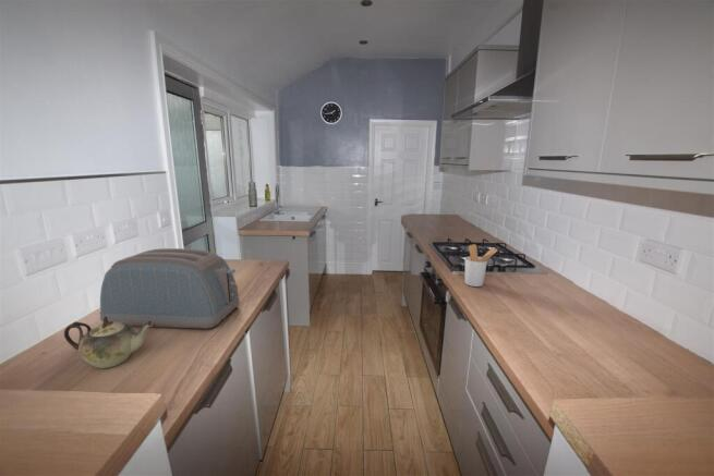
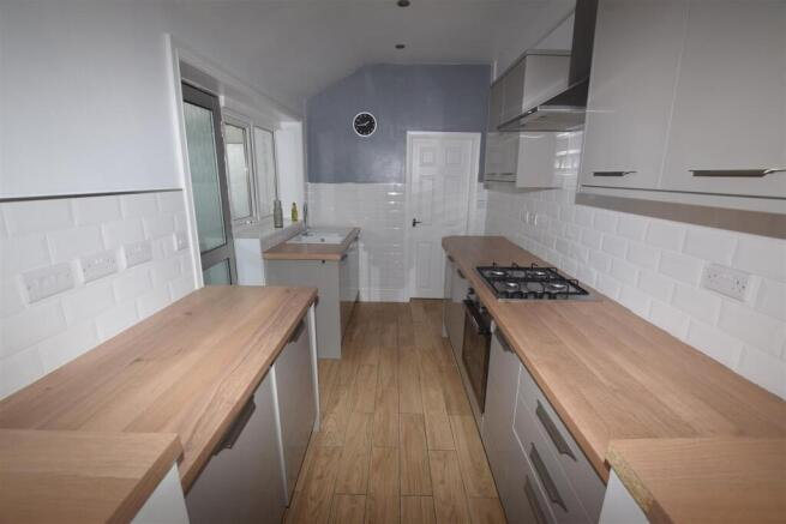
- teapot [63,317,156,369]
- utensil holder [463,243,498,288]
- toaster [99,247,241,330]
